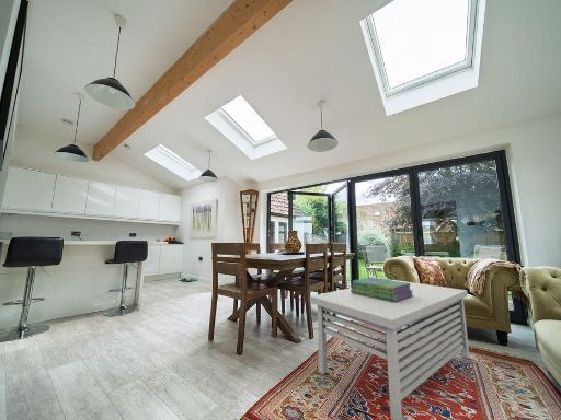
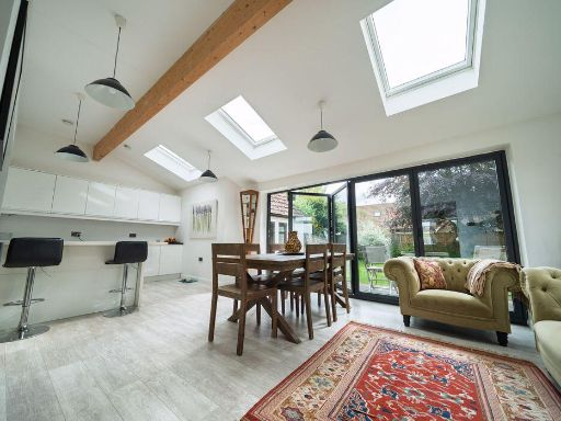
- stack of books [350,277,413,302]
- coffee table [309,279,470,420]
